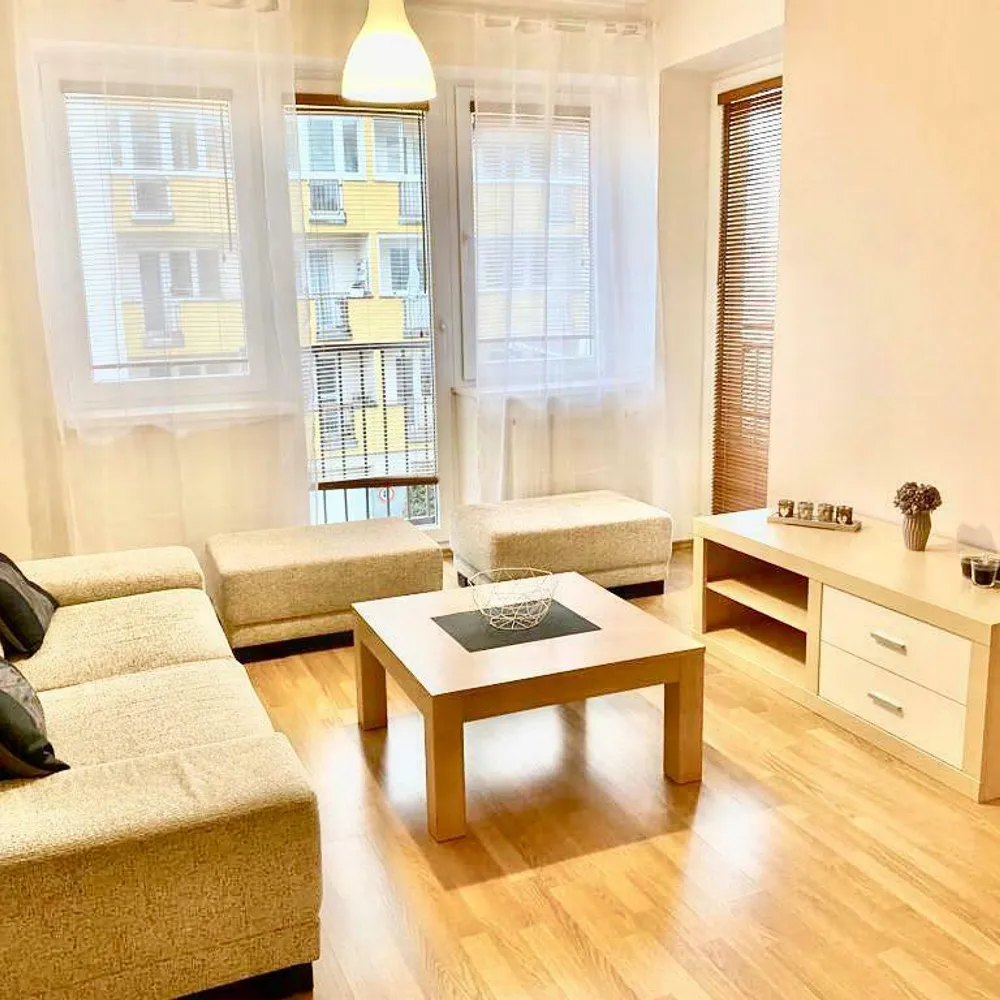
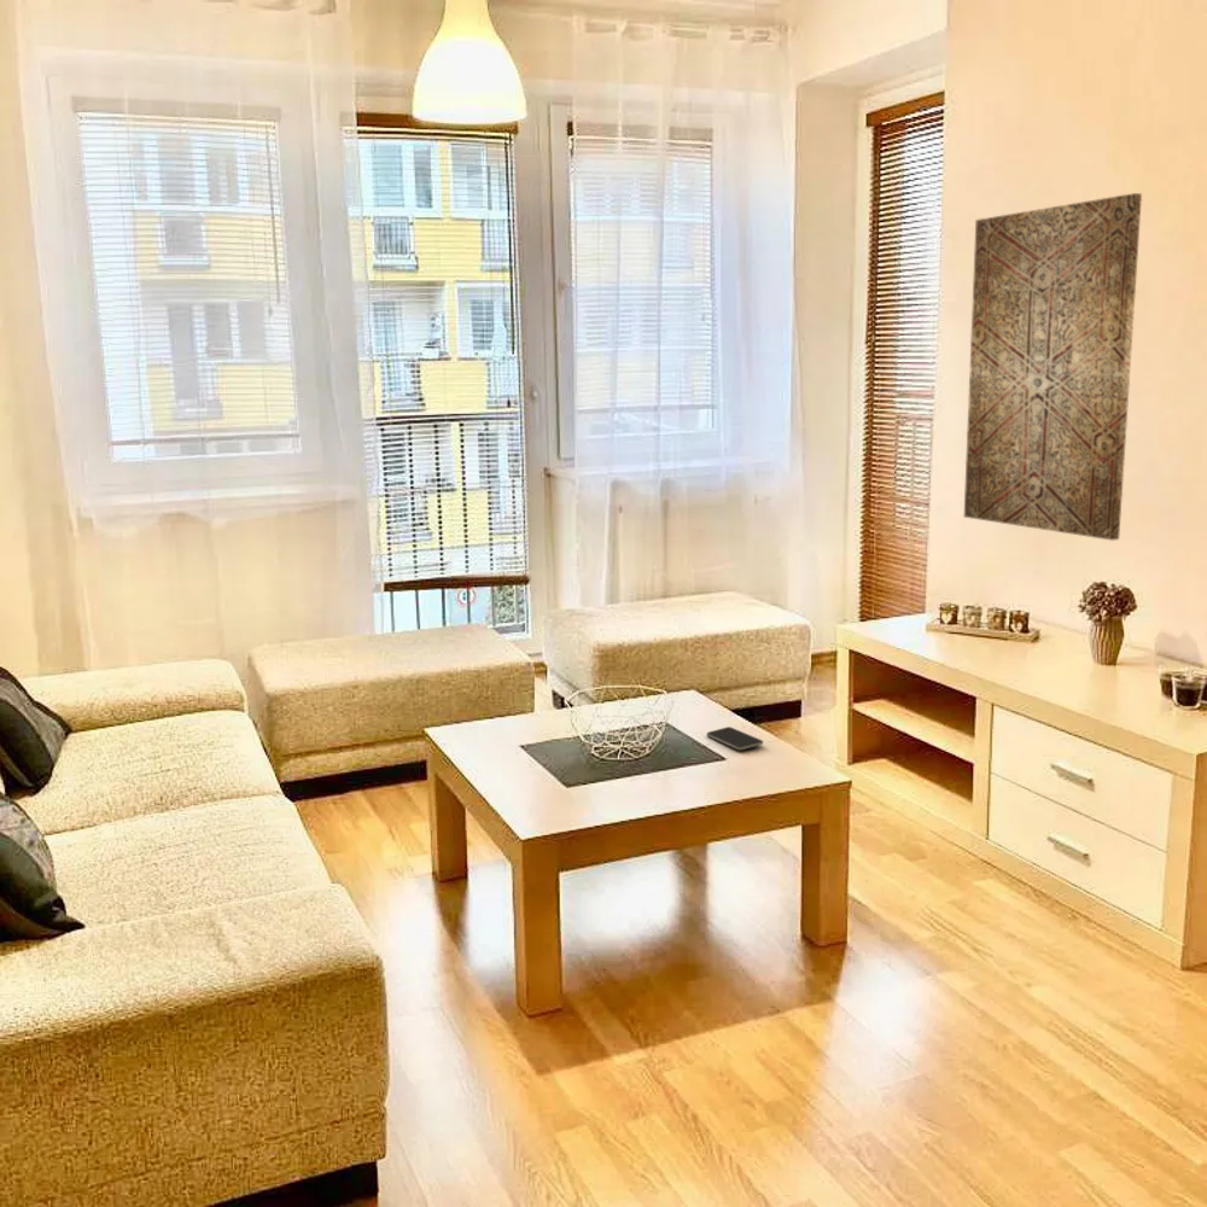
+ wall art [963,192,1143,542]
+ smartphone [705,725,764,751]
